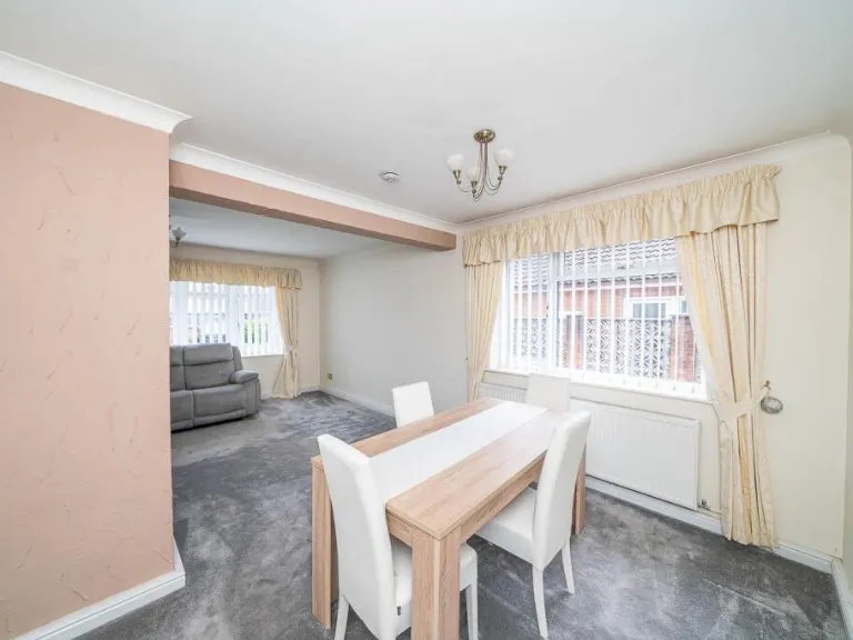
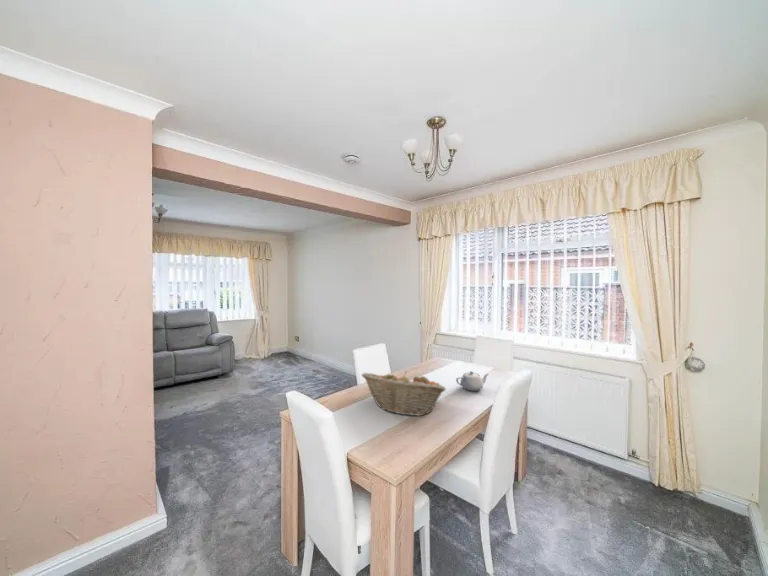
+ teapot [455,370,489,392]
+ fruit basket [361,370,447,417]
